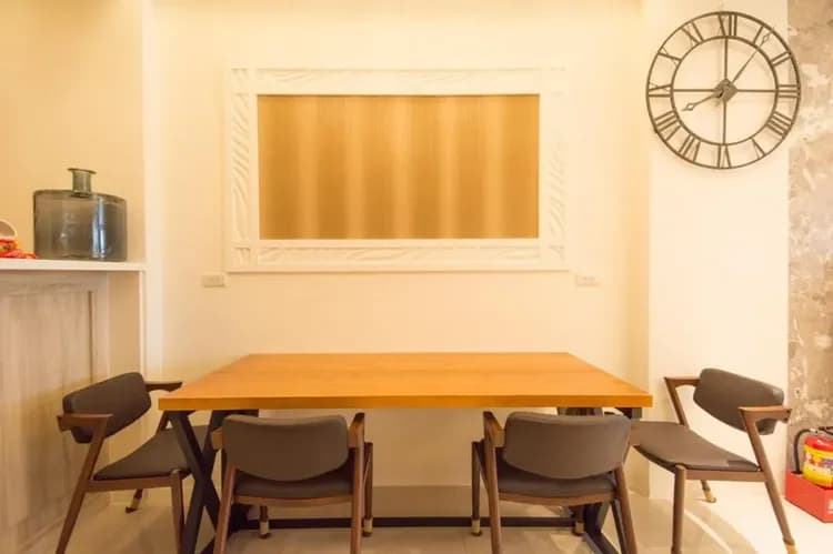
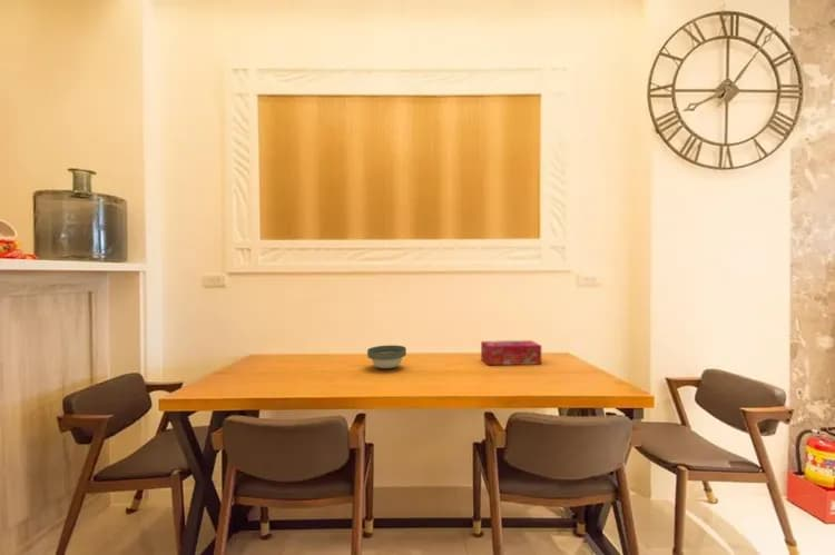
+ bowl [366,344,407,369]
+ tissue box [480,339,542,366]
